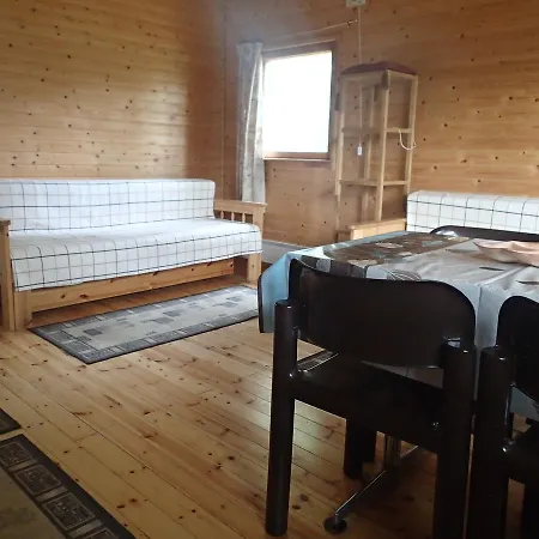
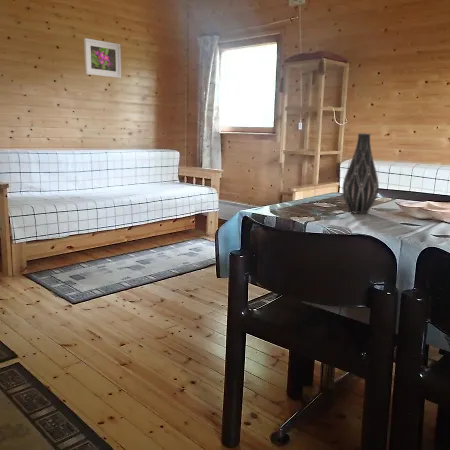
+ vase [342,132,380,215]
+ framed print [83,37,122,79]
